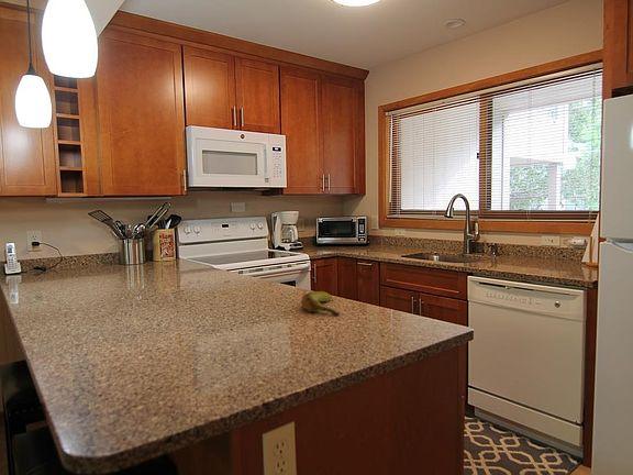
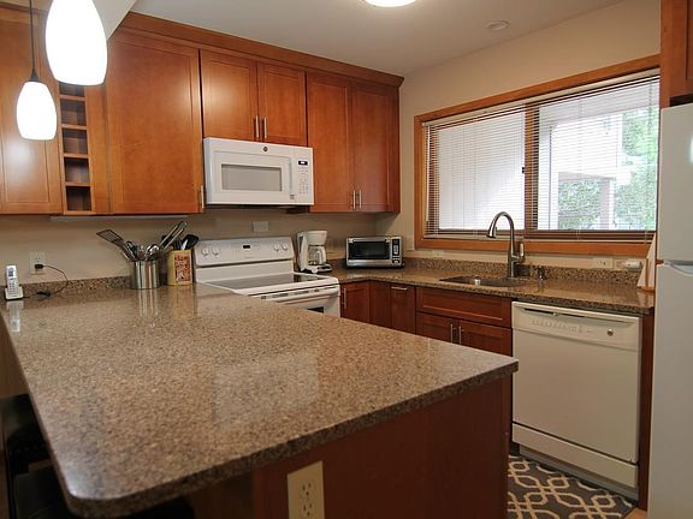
- banana [300,290,341,316]
